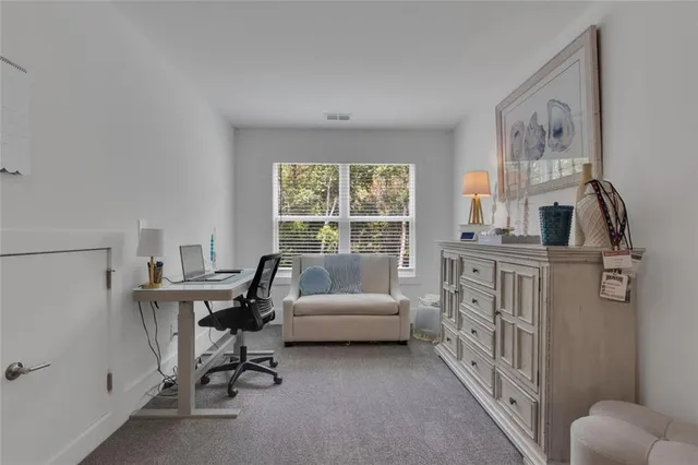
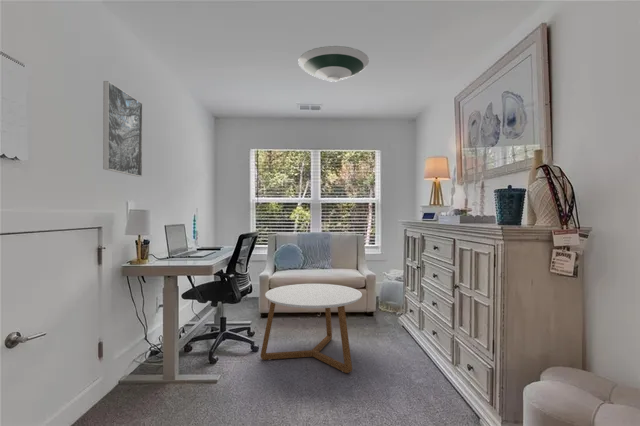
+ coffee table [260,283,363,374]
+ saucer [297,45,370,83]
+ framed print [102,80,143,178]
